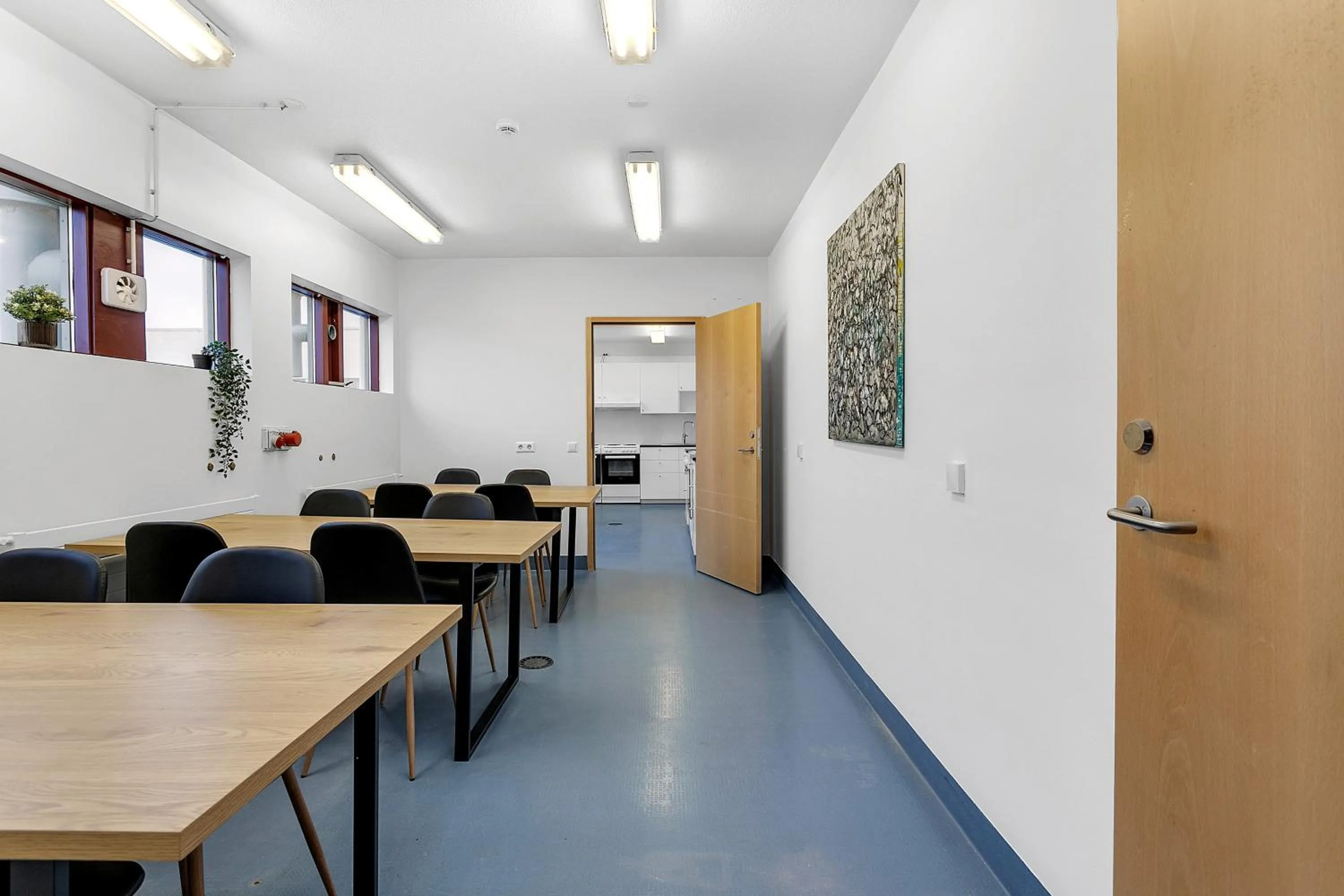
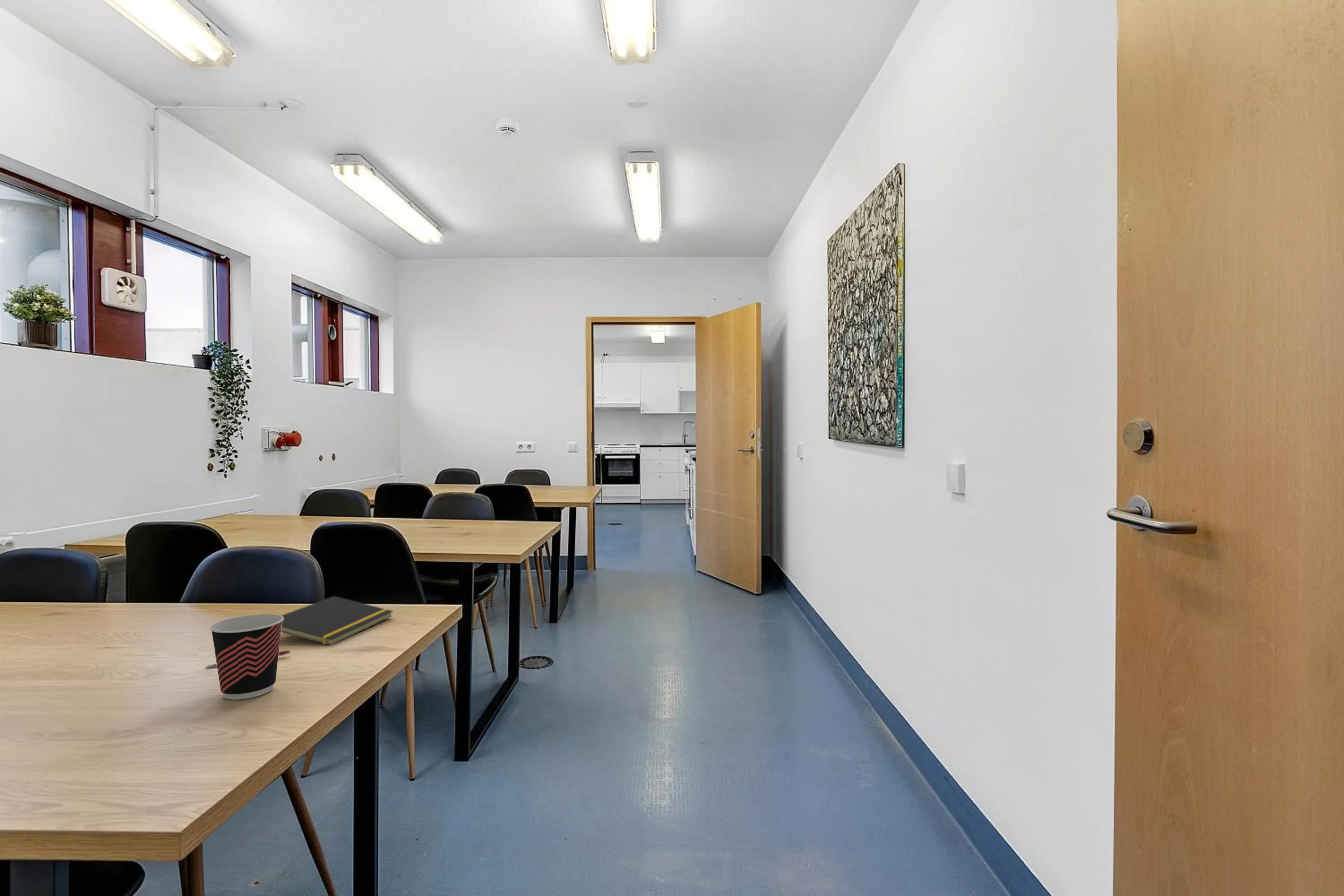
+ cup [209,614,284,700]
+ pen [206,650,291,669]
+ notepad [280,596,393,646]
